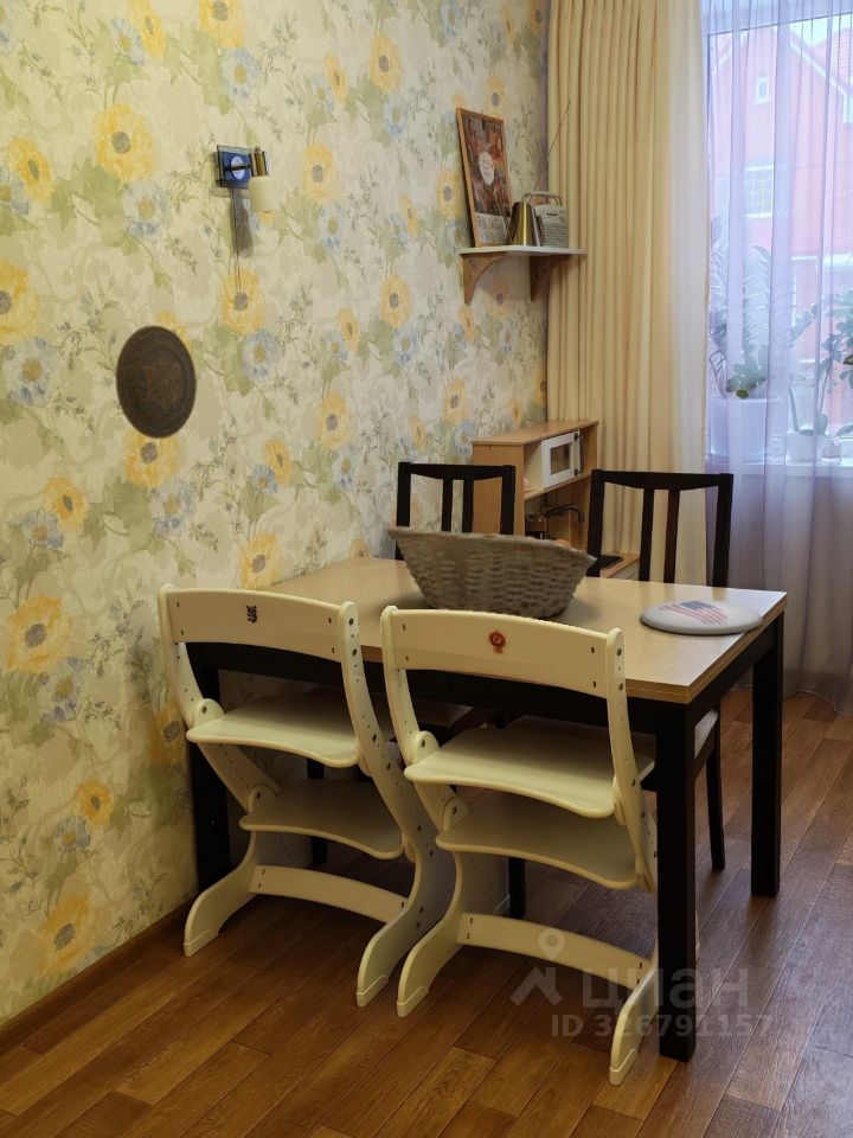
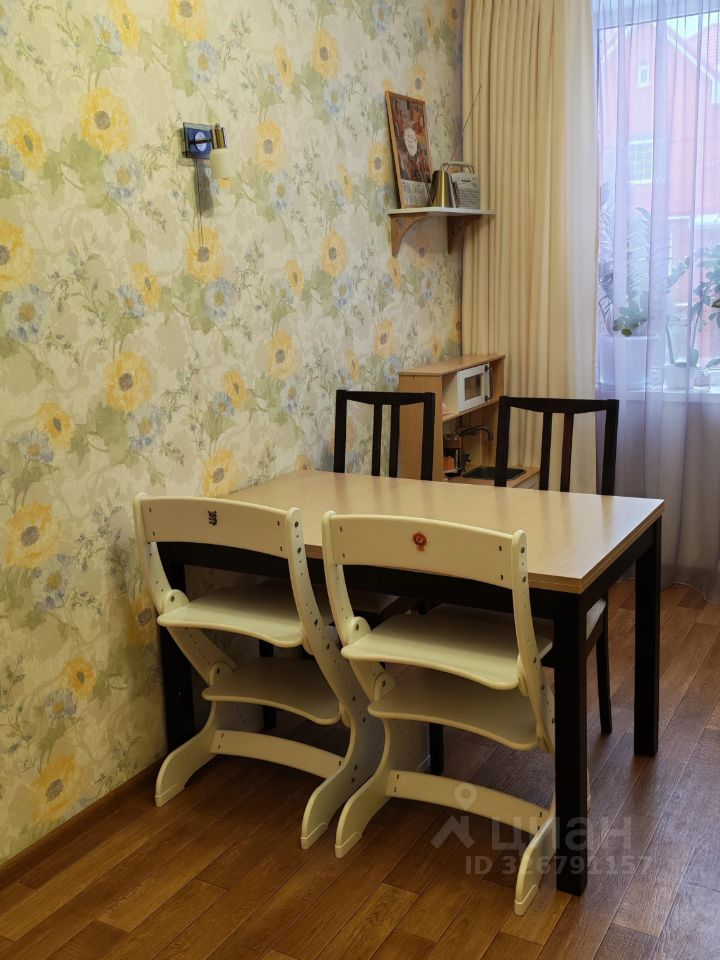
- decorative plate [114,324,198,440]
- plate [639,599,764,635]
- fruit basket [386,523,598,620]
